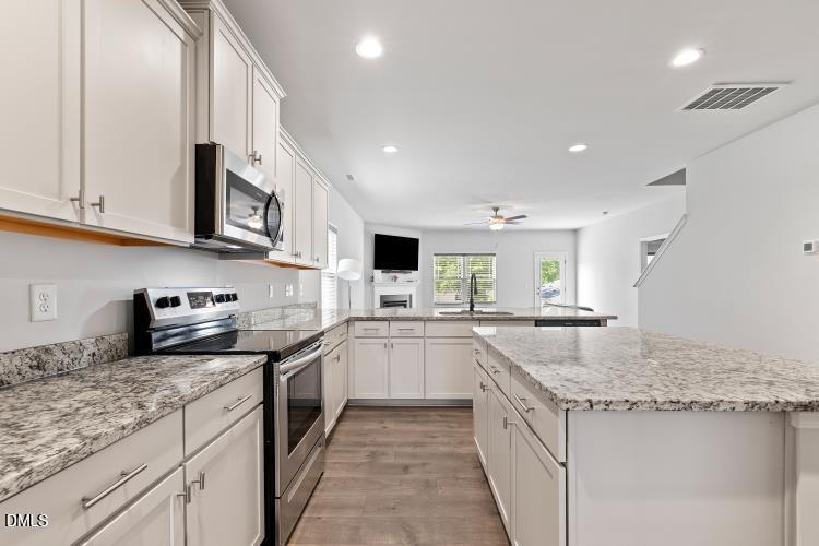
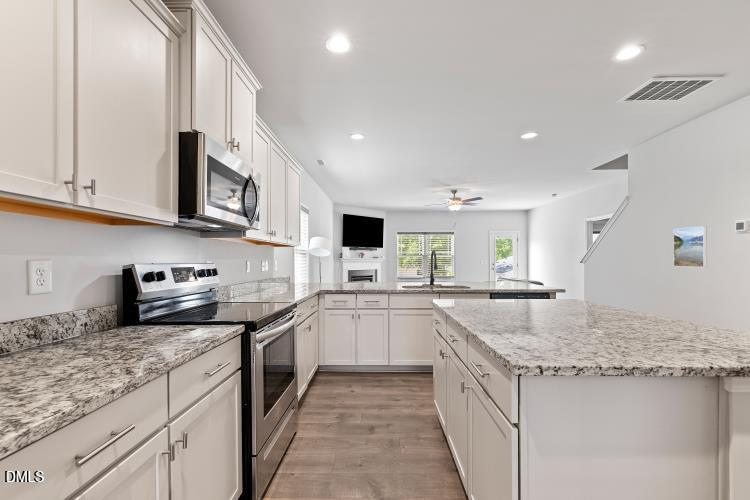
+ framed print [672,225,708,268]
